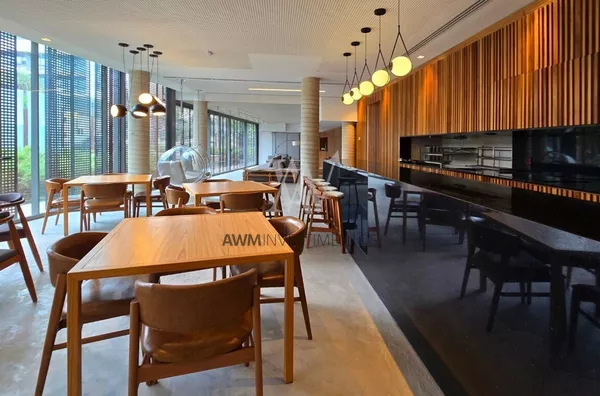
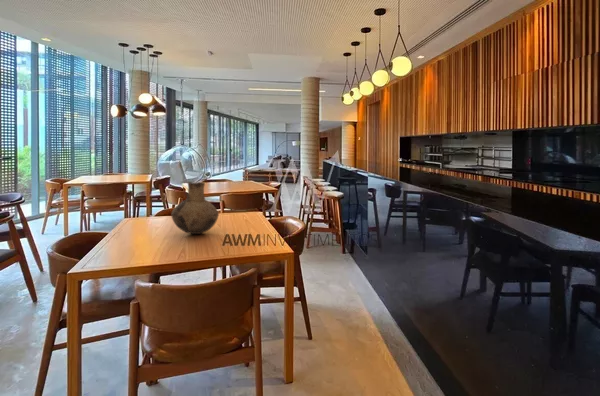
+ vase [170,181,220,235]
